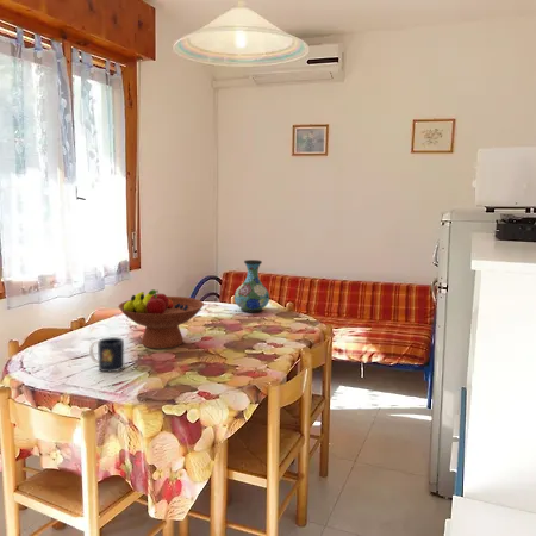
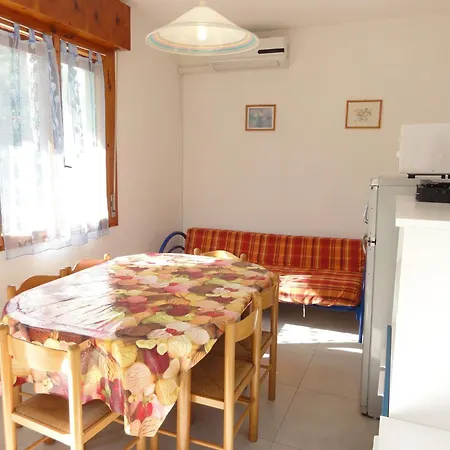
- vase [233,258,270,314]
- fruit bowl [117,288,205,350]
- mug [88,336,125,373]
